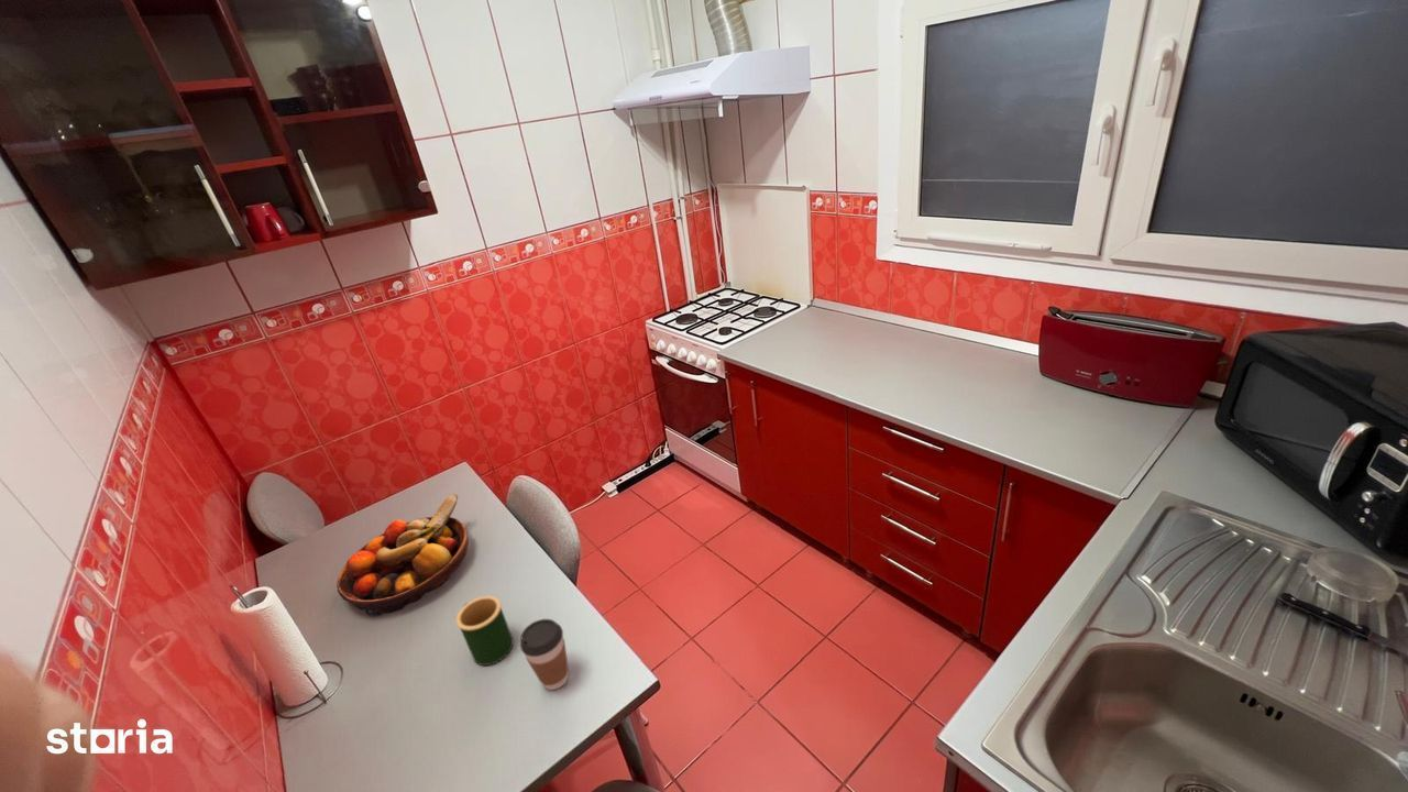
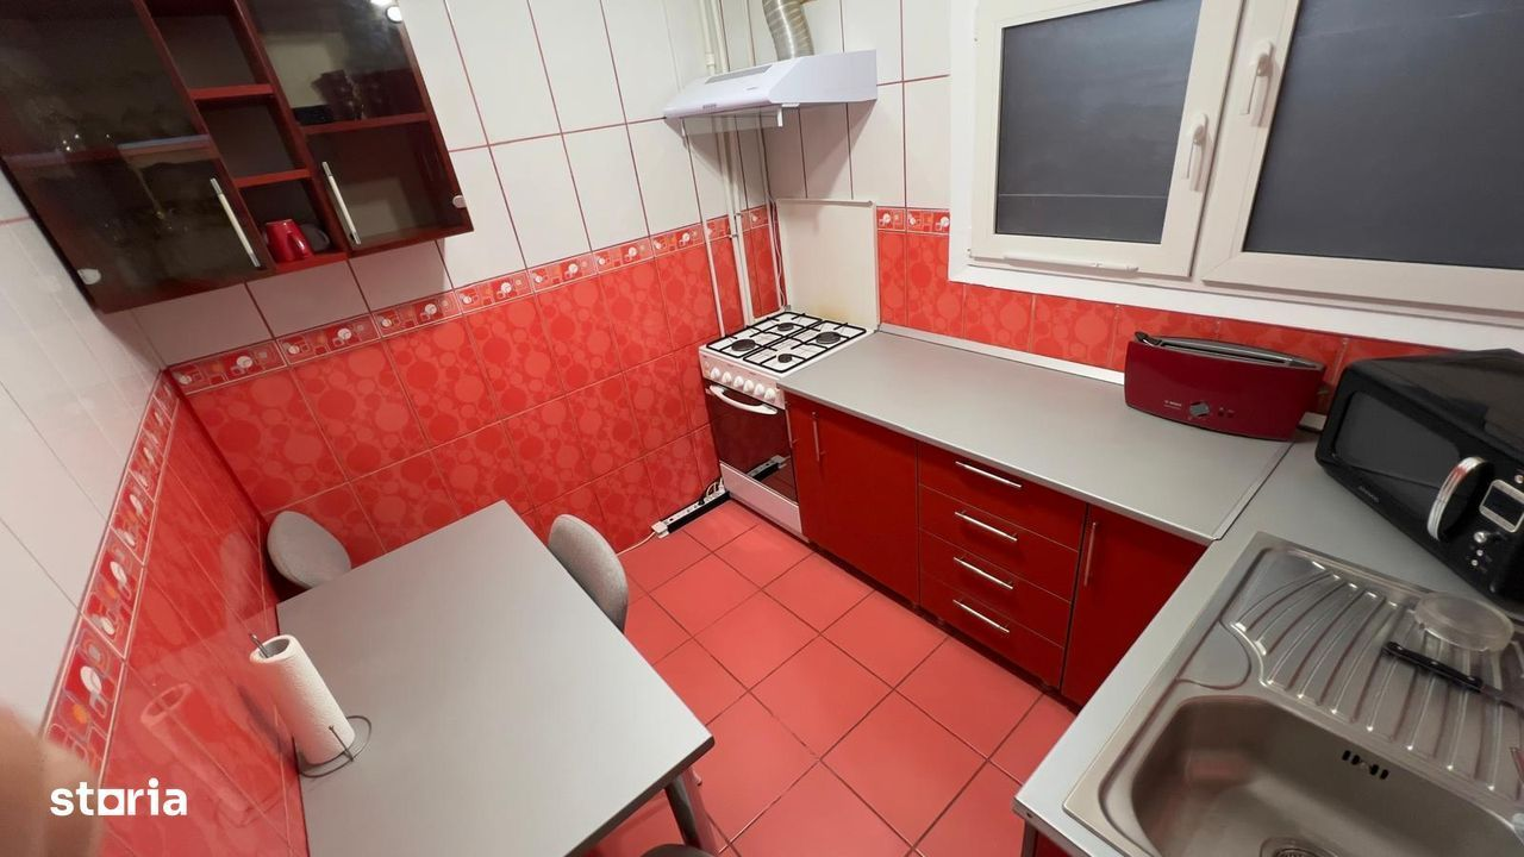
- mug [455,595,515,667]
- fruit bowl [336,493,470,617]
- coffee cup [519,618,570,691]
